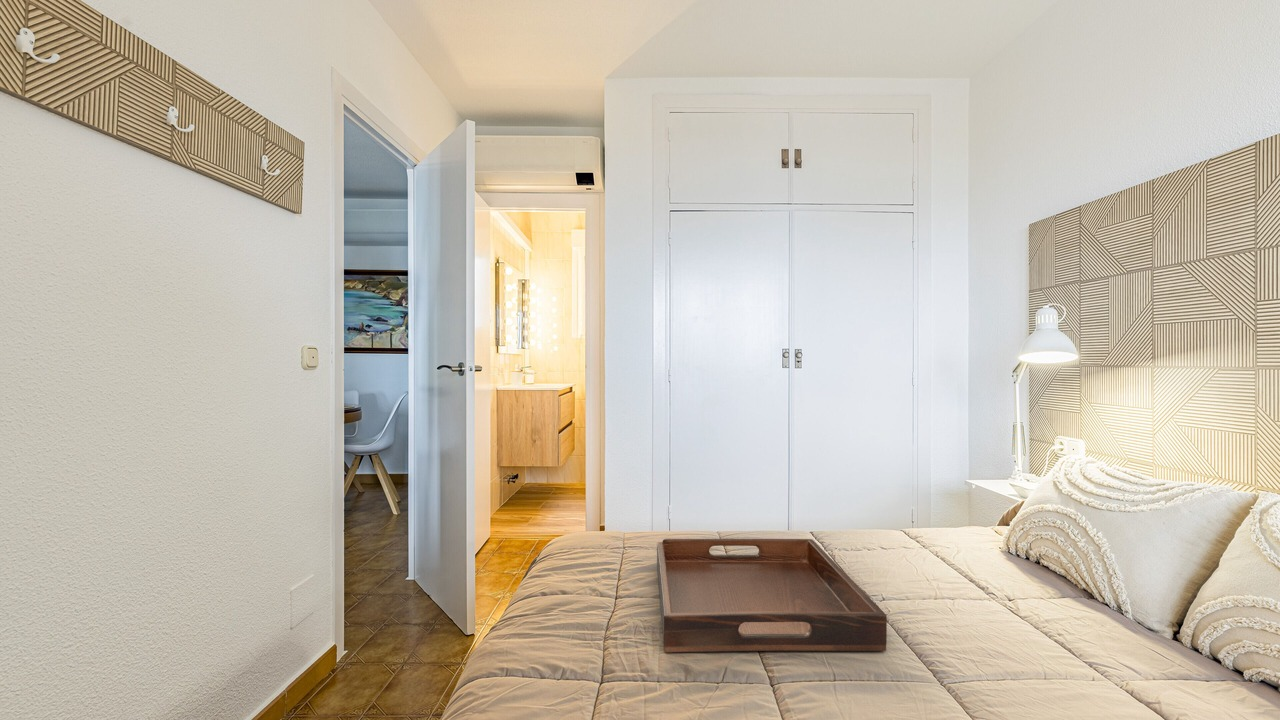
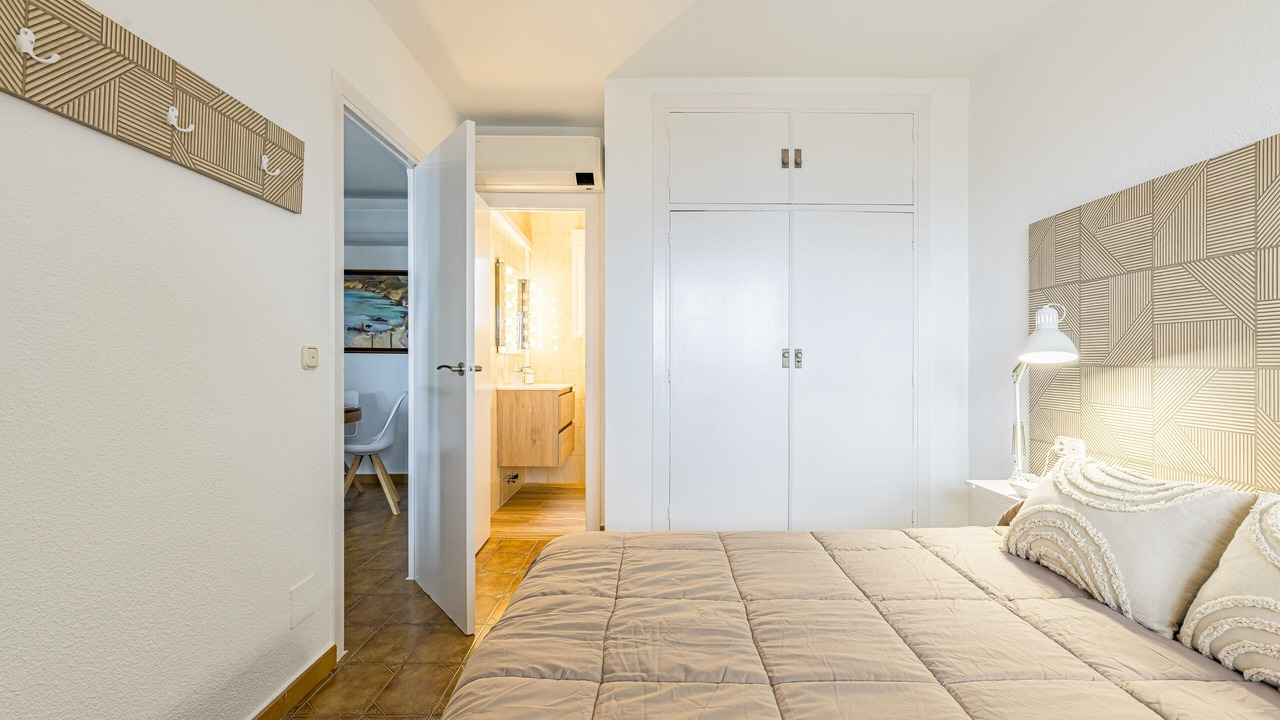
- serving tray [656,538,888,654]
